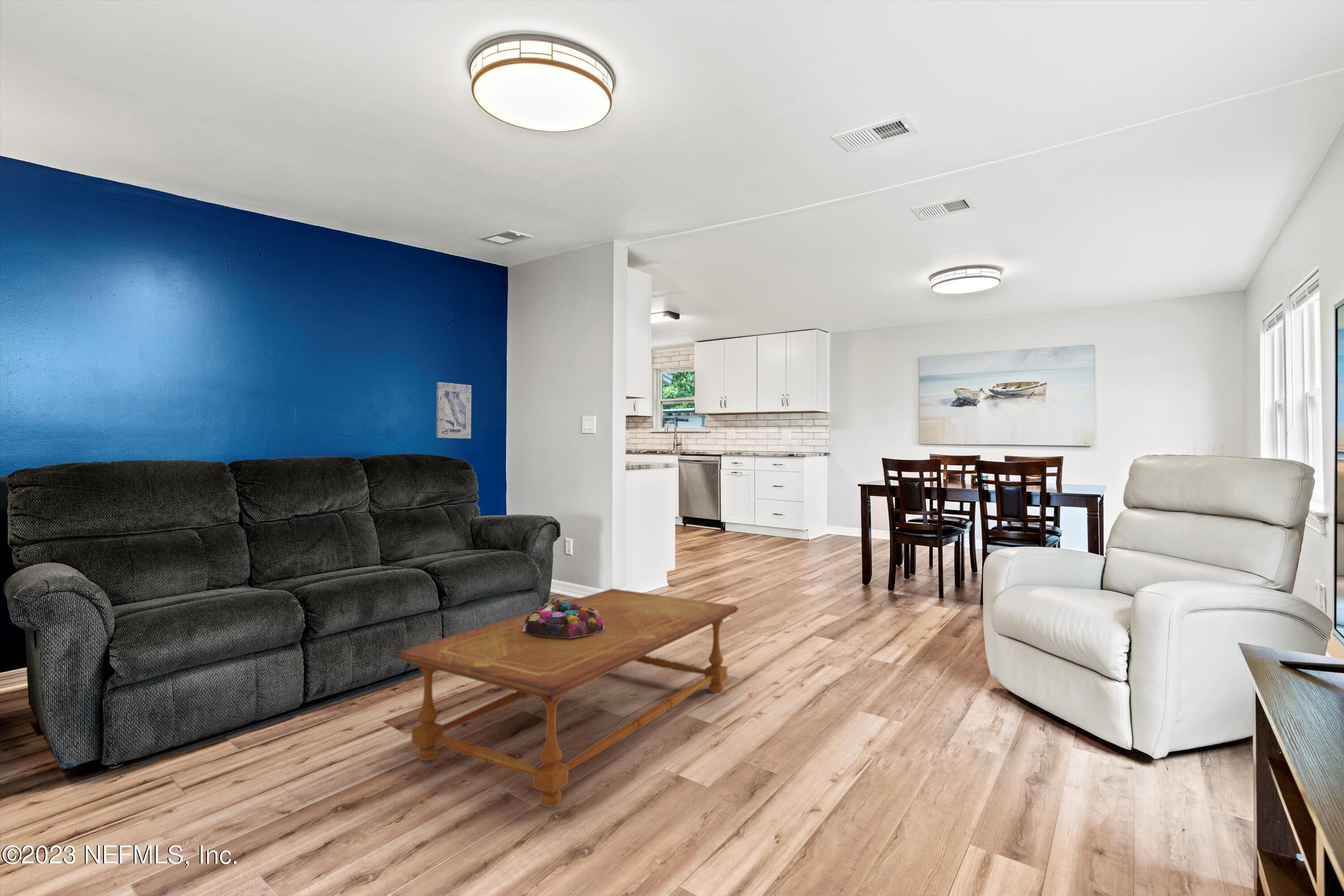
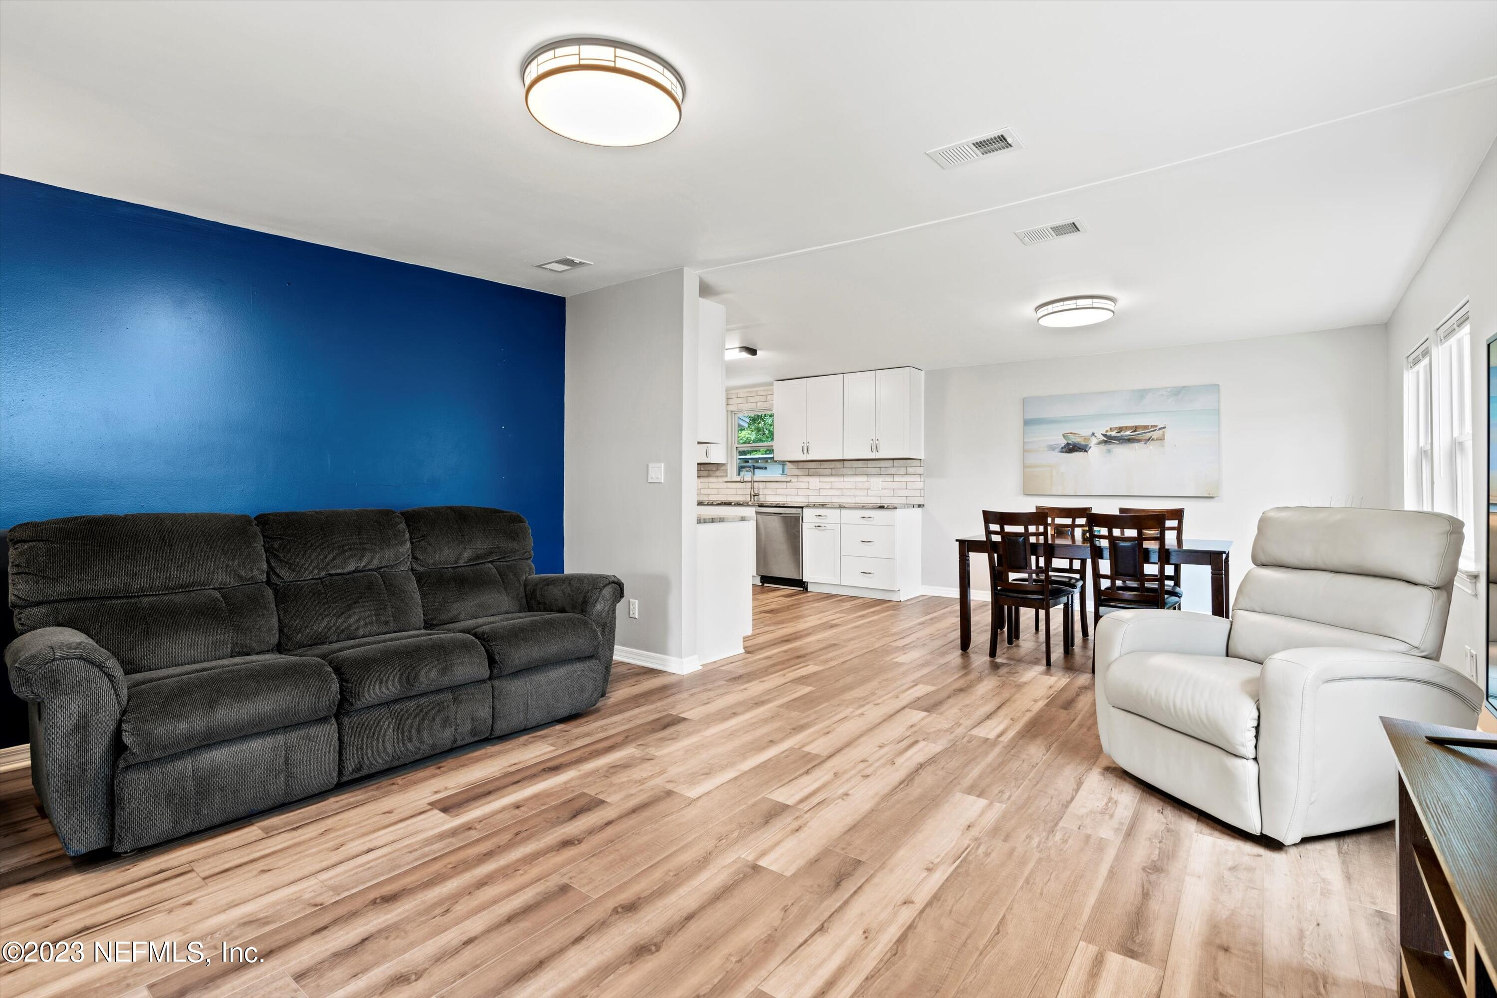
- coffee table [394,588,739,808]
- wall art [436,382,472,439]
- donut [522,598,604,638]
